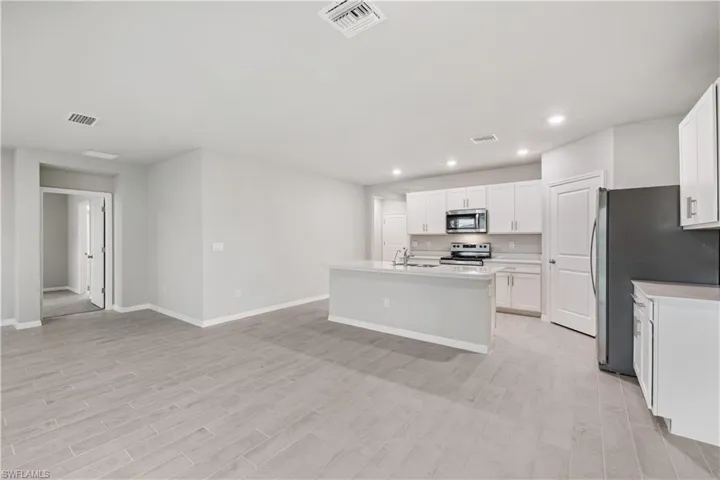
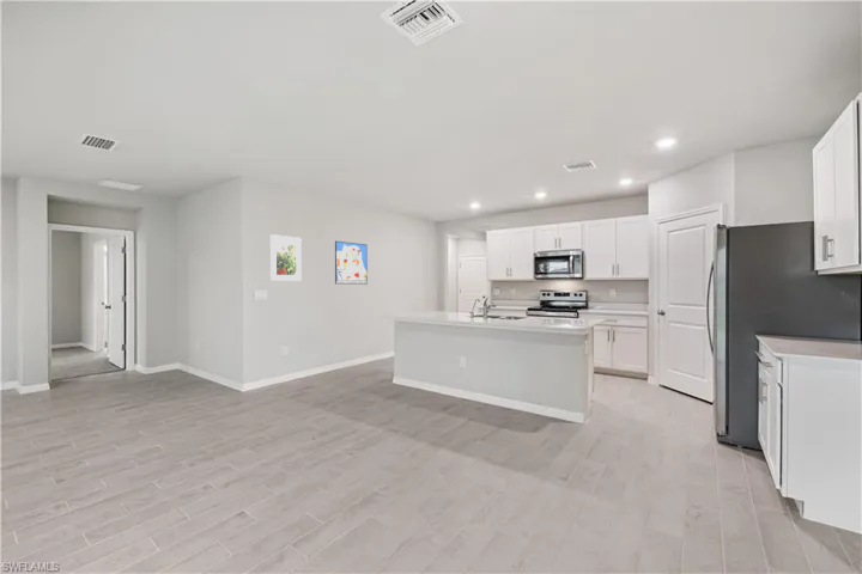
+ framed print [269,233,303,282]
+ wall art [334,240,369,286]
